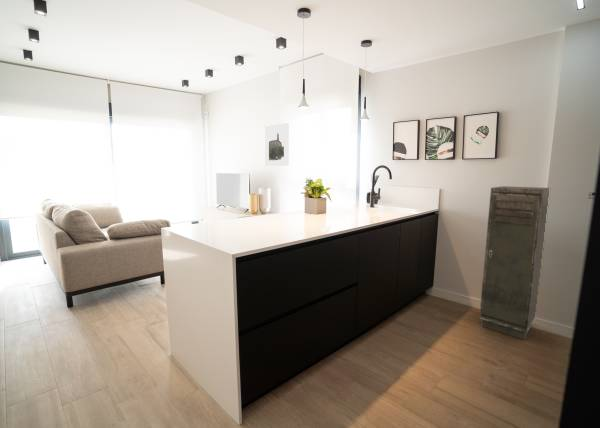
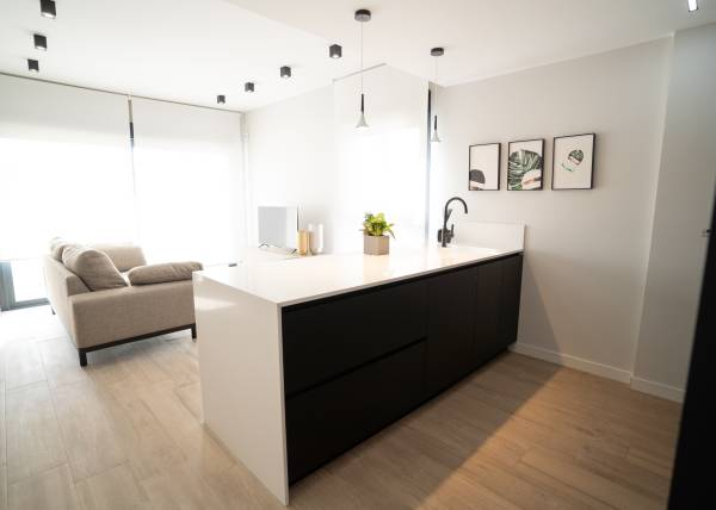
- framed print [264,122,290,167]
- storage cabinet [478,185,550,341]
